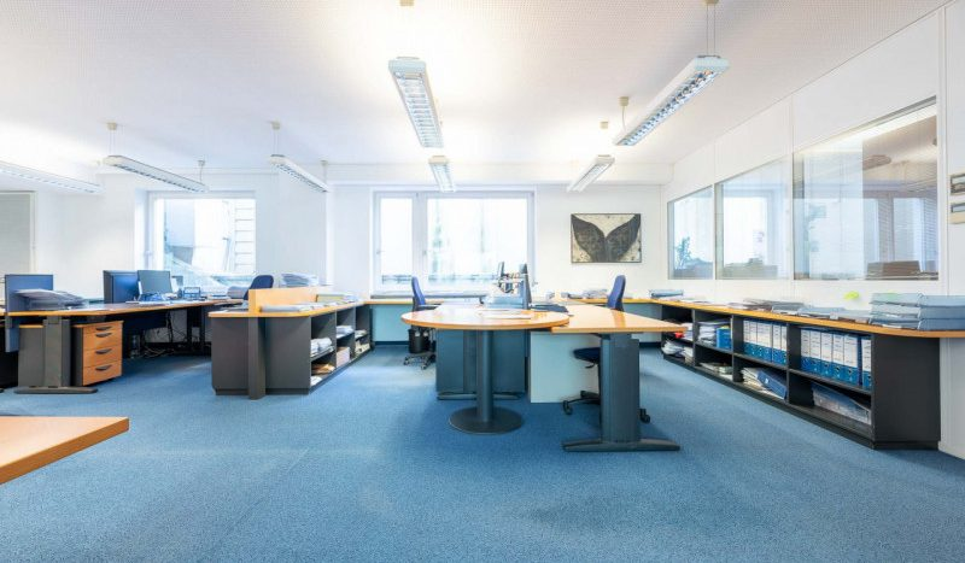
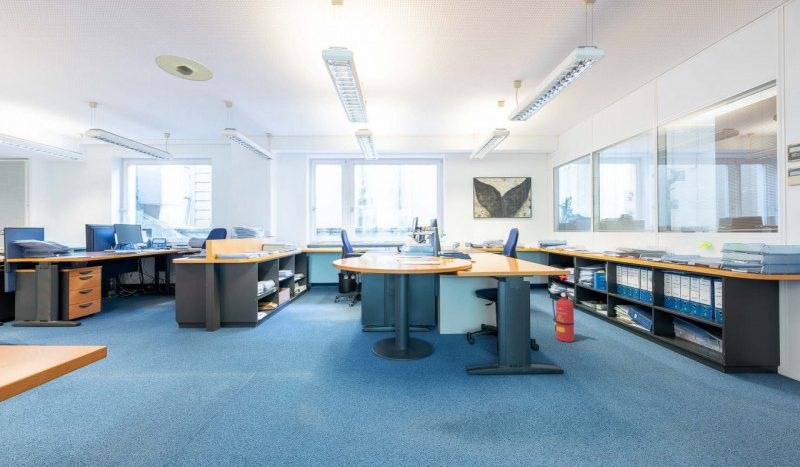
+ fire extinguisher [551,290,578,343]
+ recessed light [155,54,214,82]
